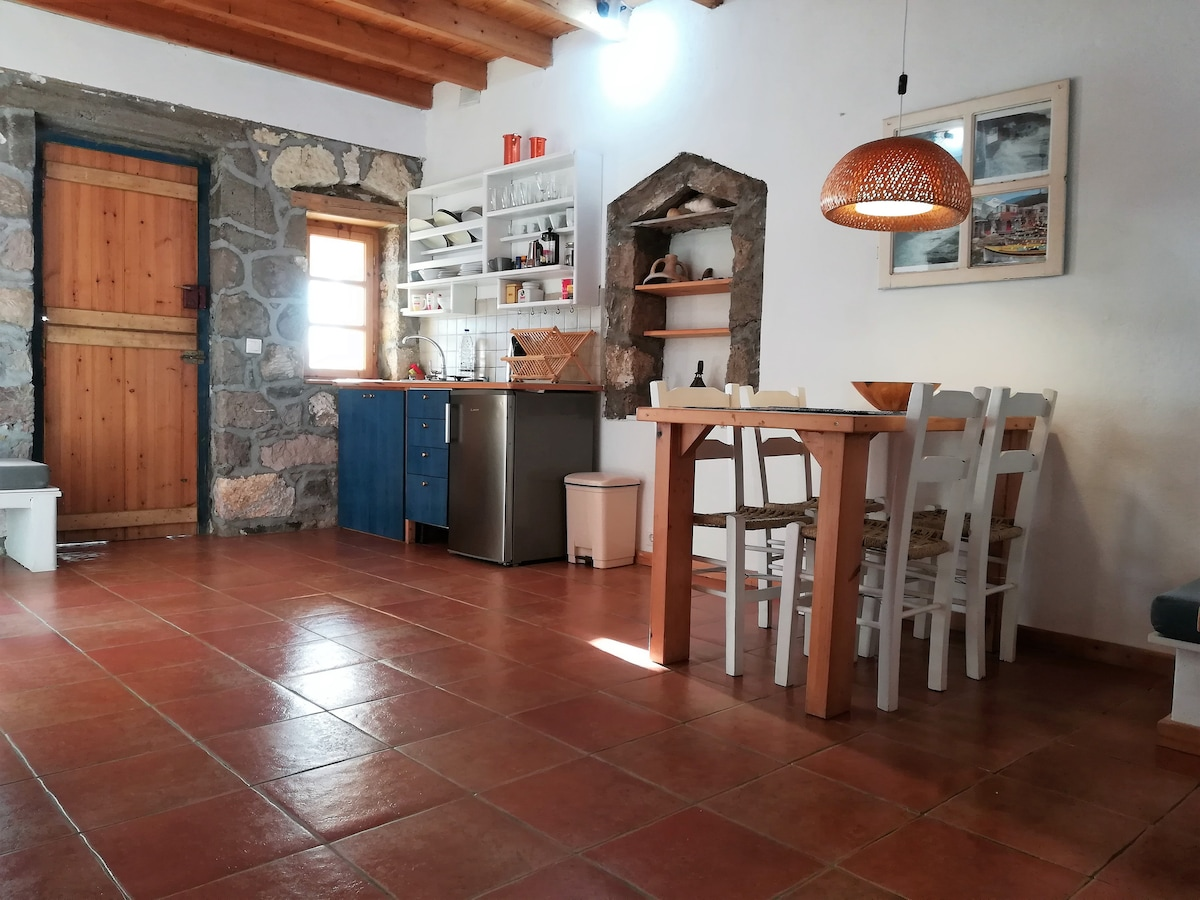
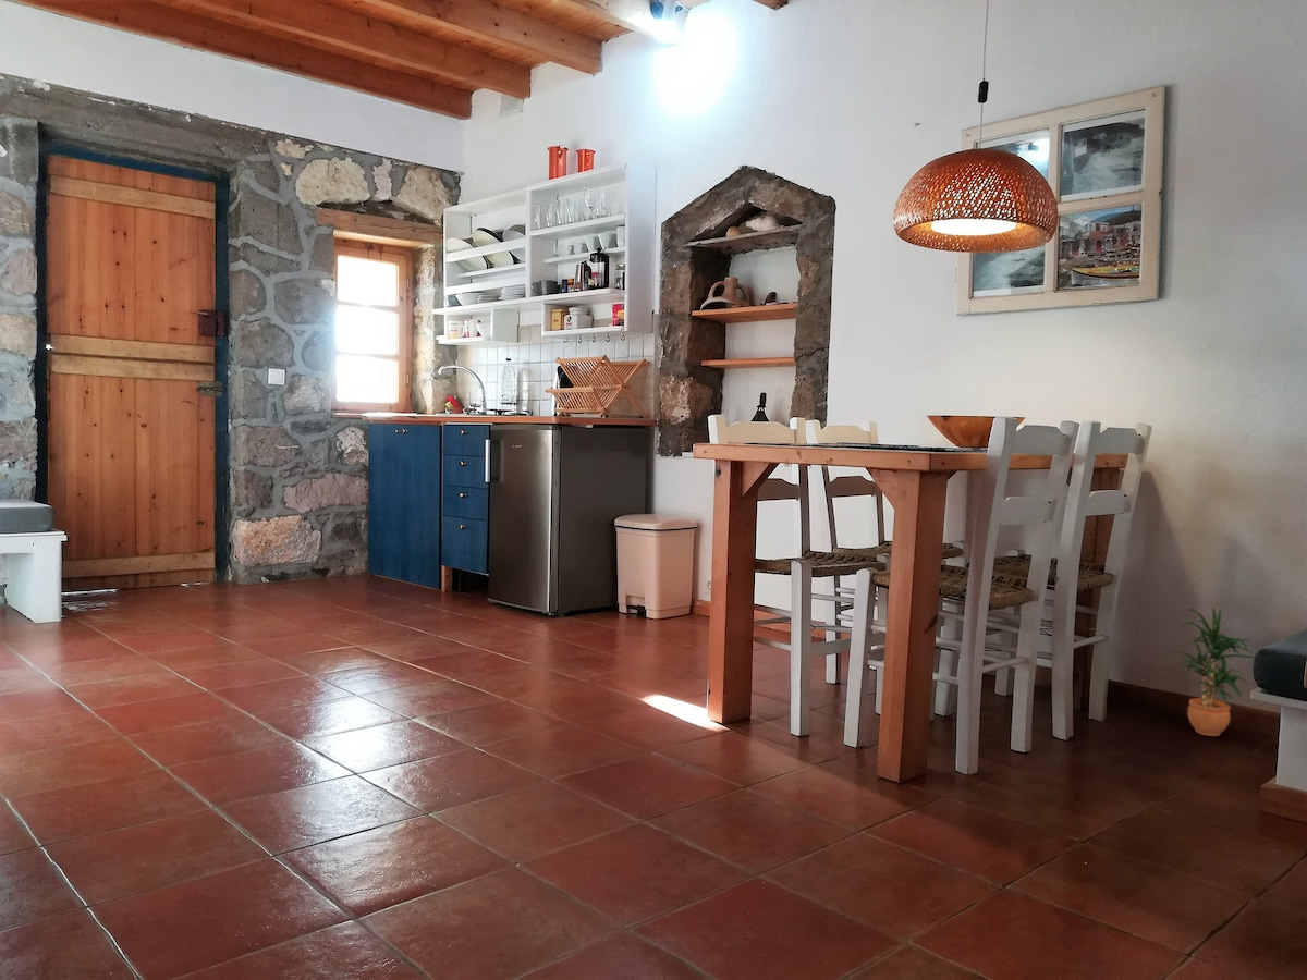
+ potted plant [1172,607,1255,737]
